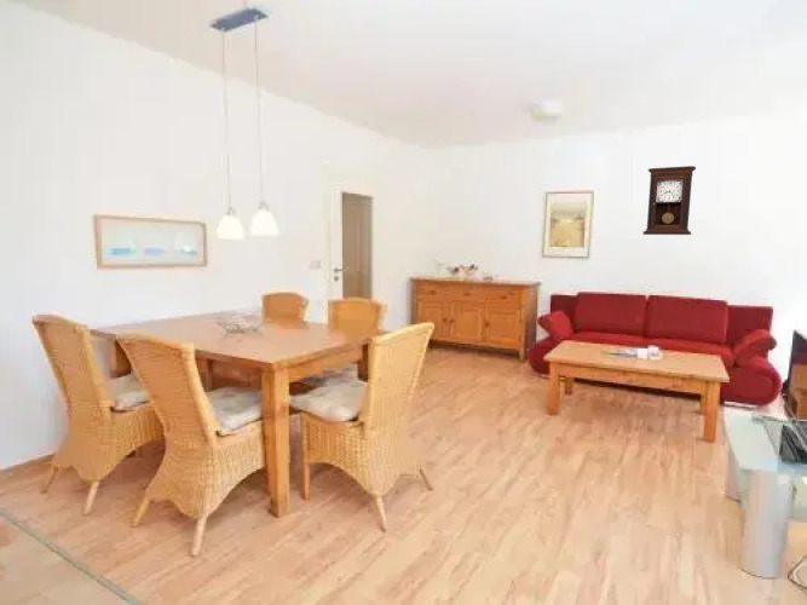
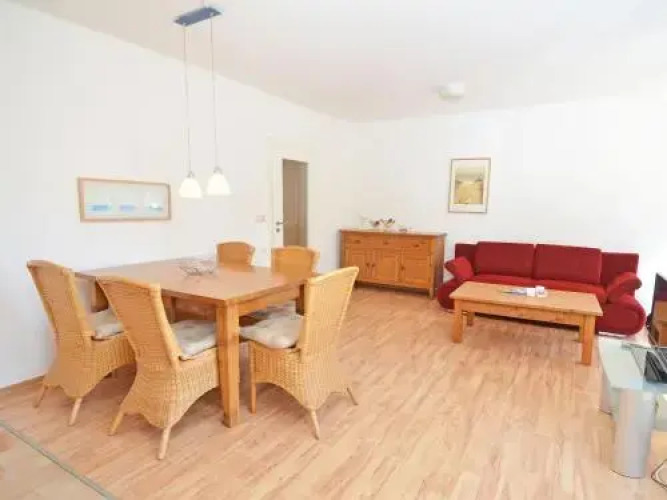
- pendulum clock [642,165,697,236]
